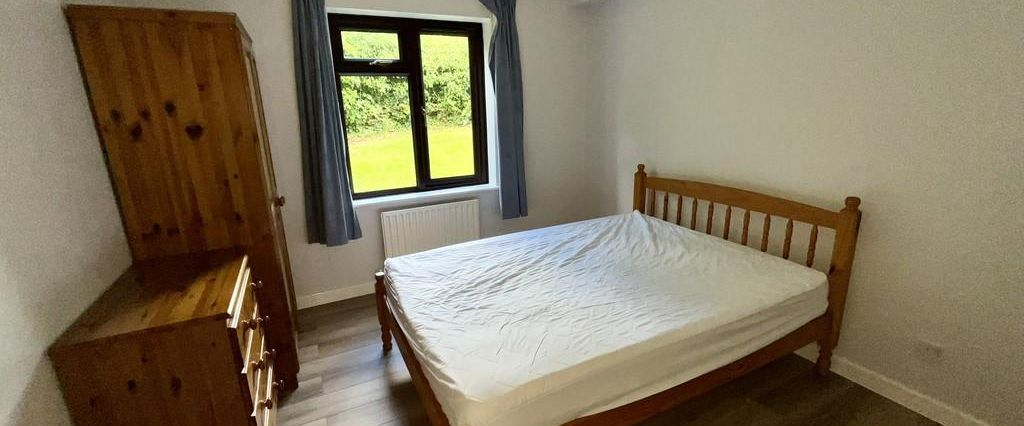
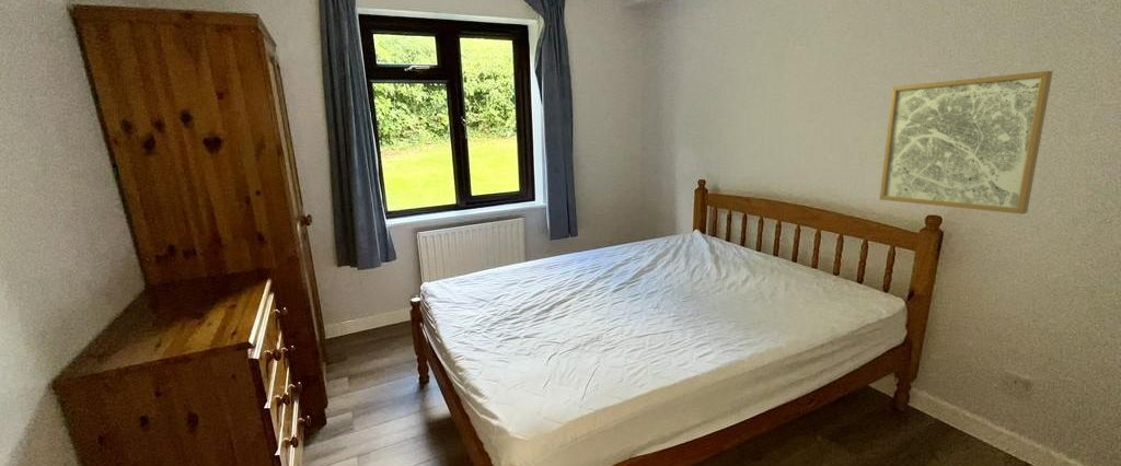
+ wall art [879,70,1054,215]
